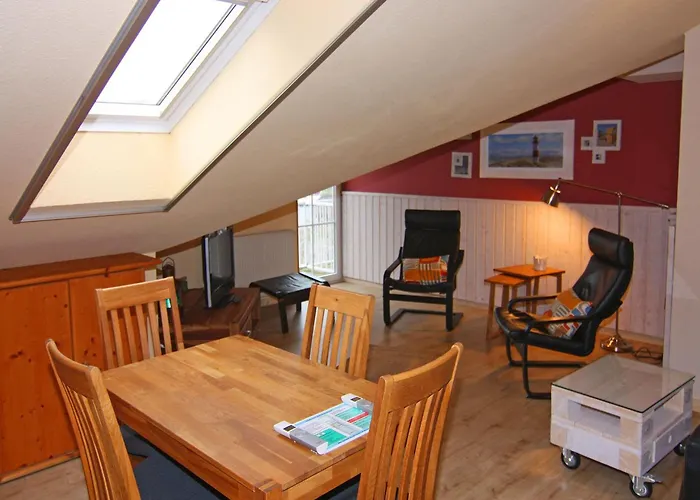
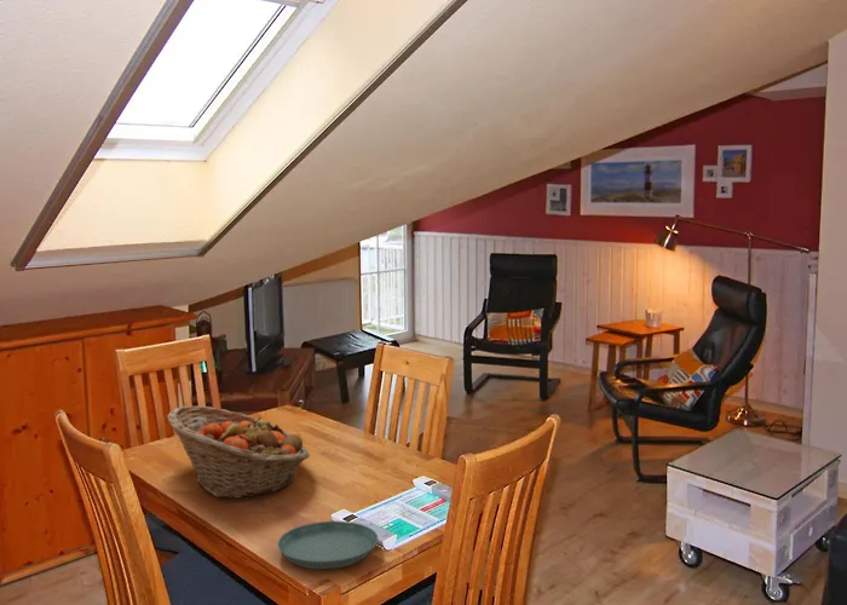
+ saucer [276,520,379,570]
+ fruit basket [166,405,311,500]
